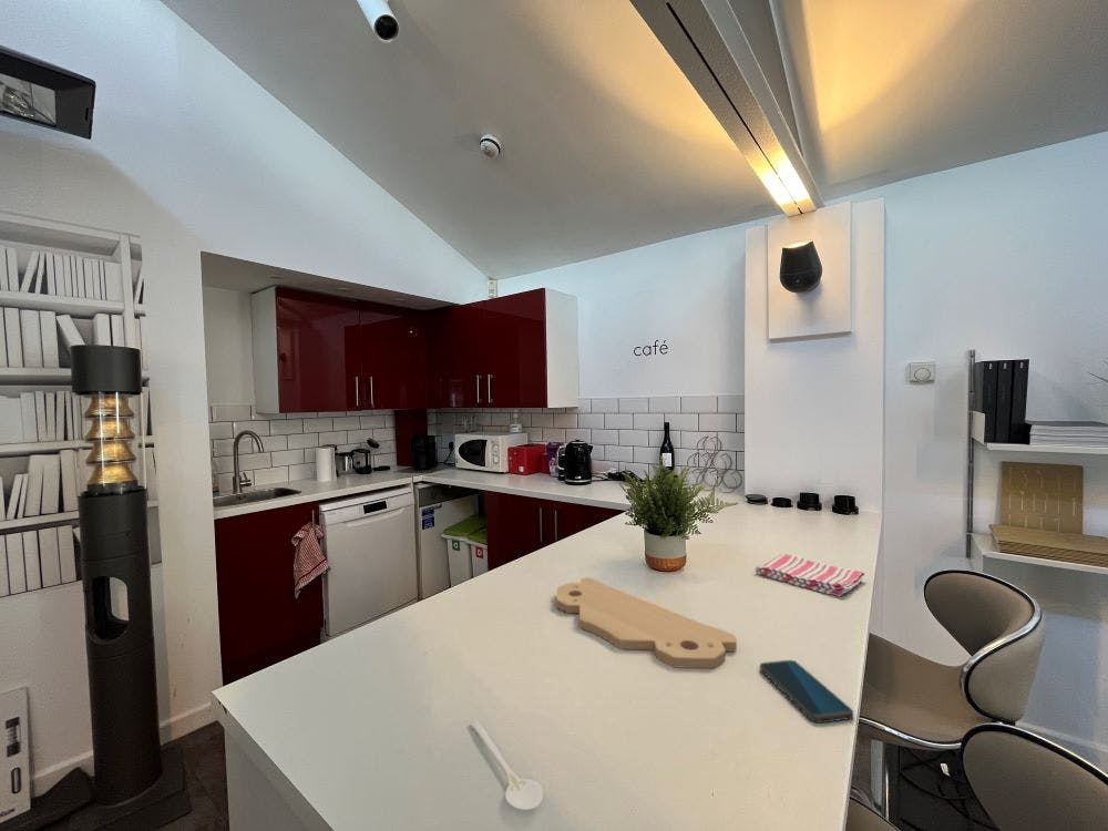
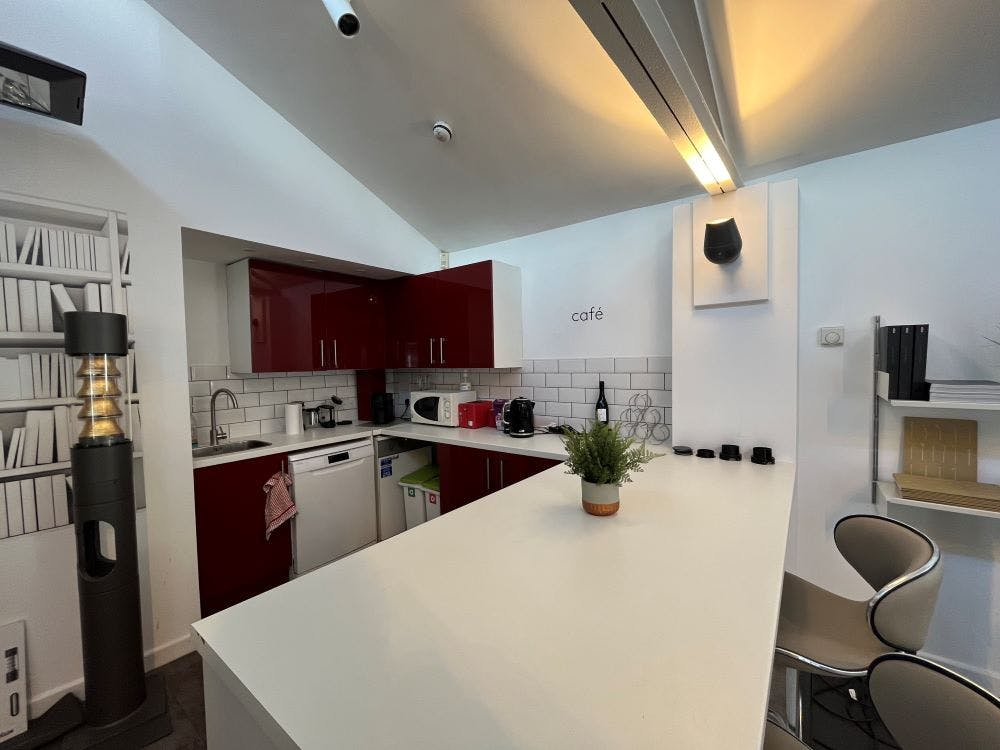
- cutting board [555,577,738,669]
- stirrer [469,718,544,811]
- smartphone [759,659,854,724]
- dish towel [755,553,865,597]
